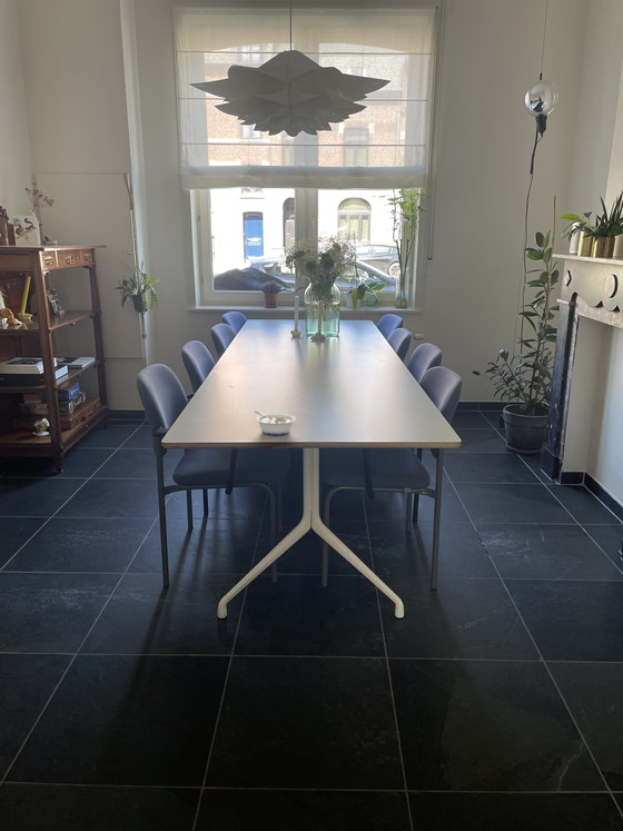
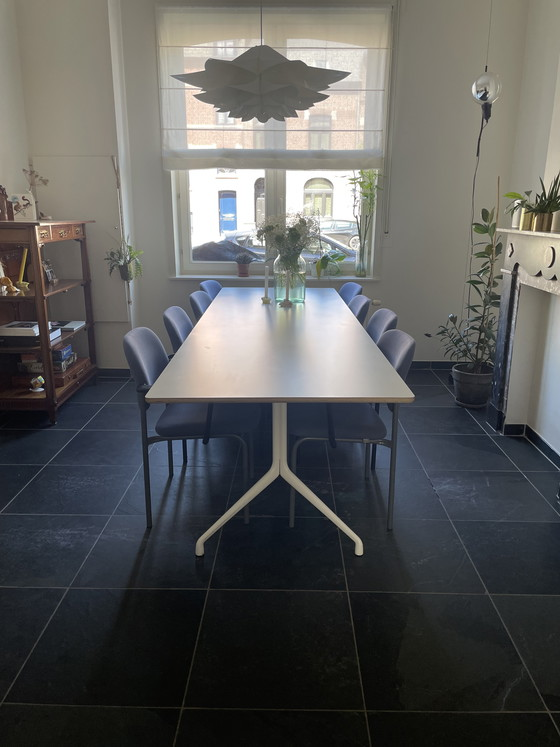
- legume [254,409,296,436]
